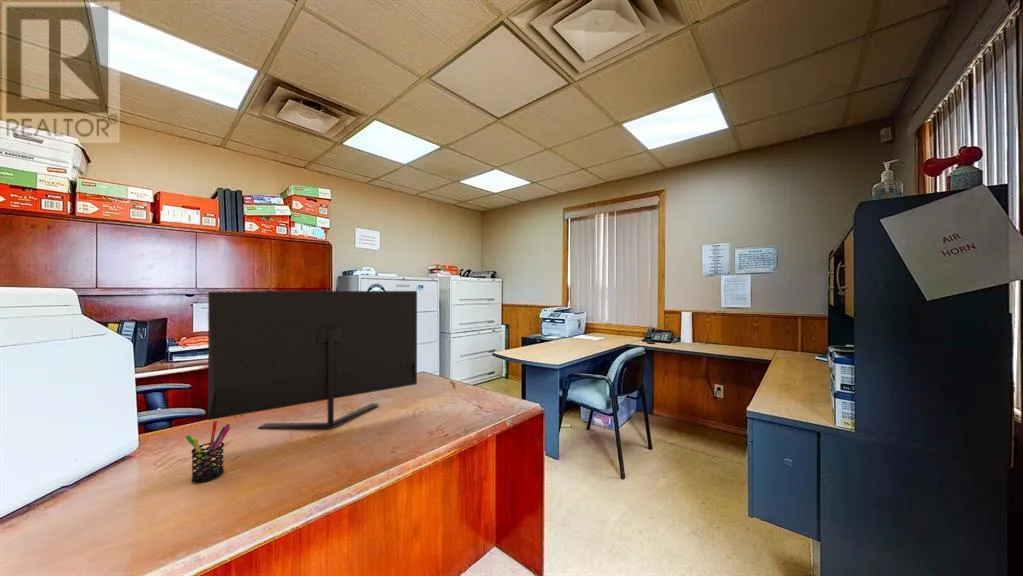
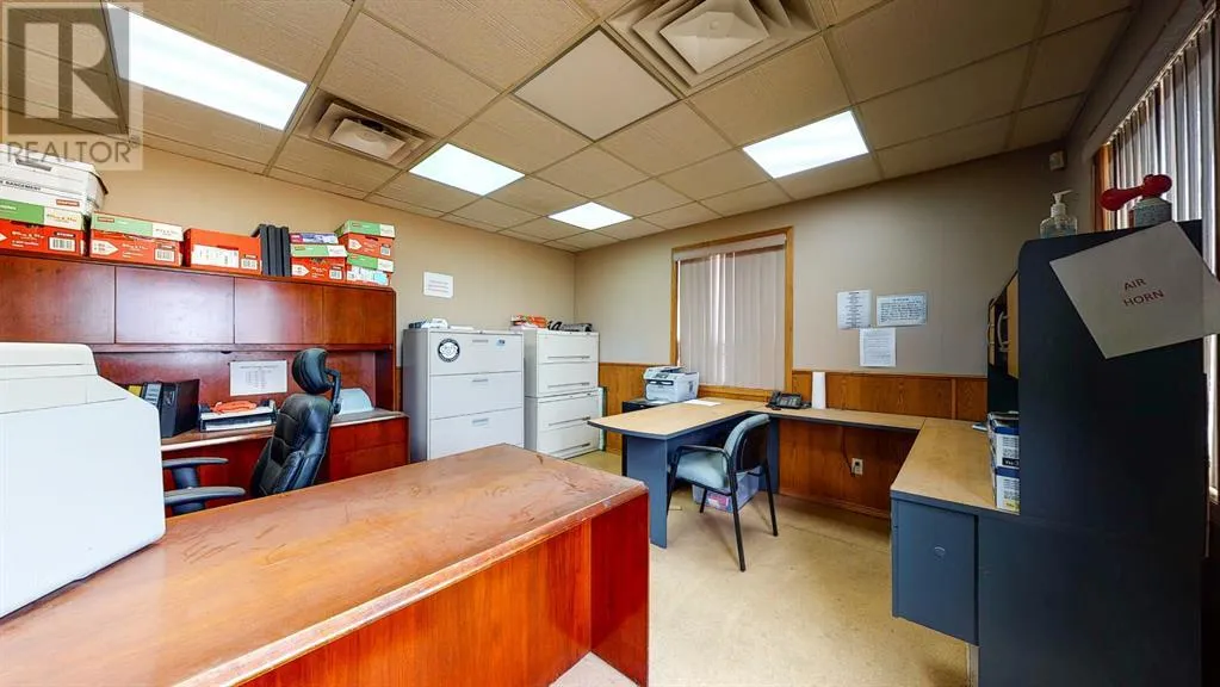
- pen holder [184,420,231,484]
- monitor [207,290,418,430]
